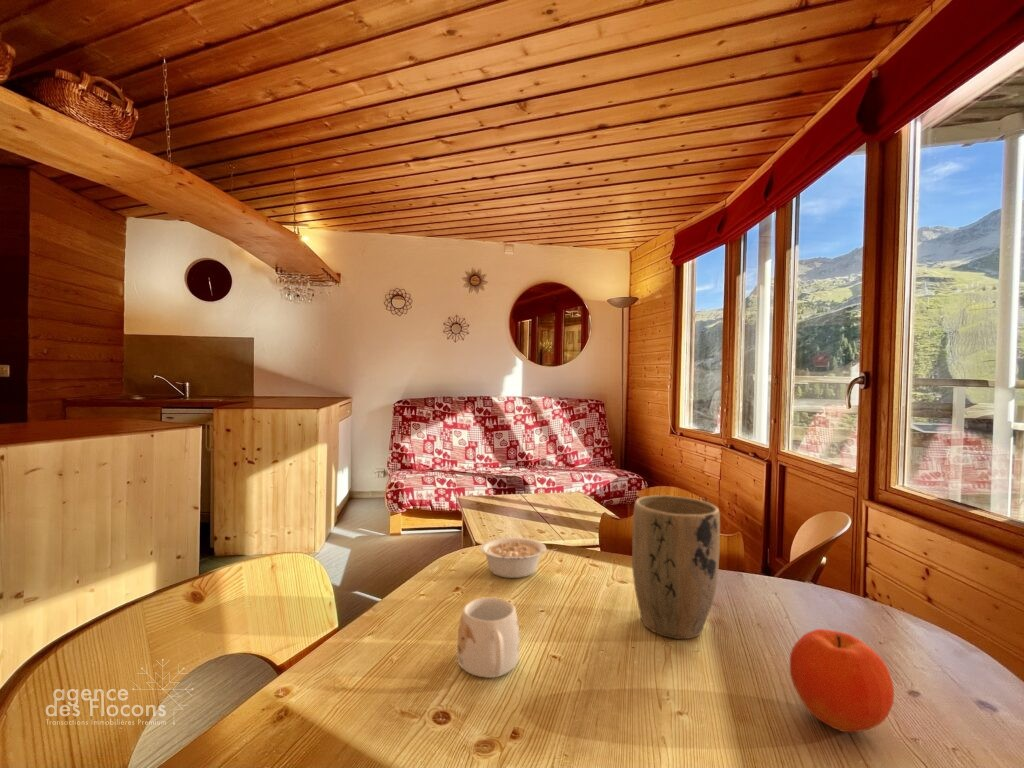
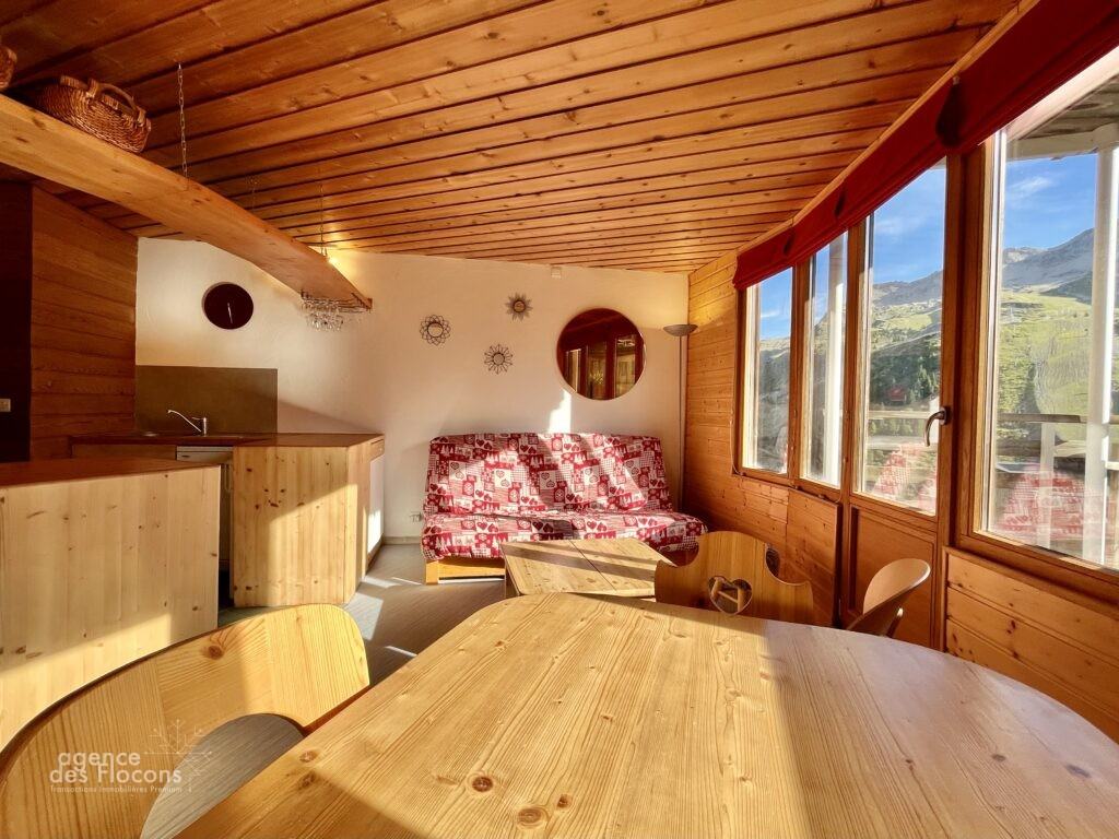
- mug [456,596,521,679]
- legume [479,536,557,579]
- fruit [789,628,895,733]
- plant pot [631,494,721,640]
